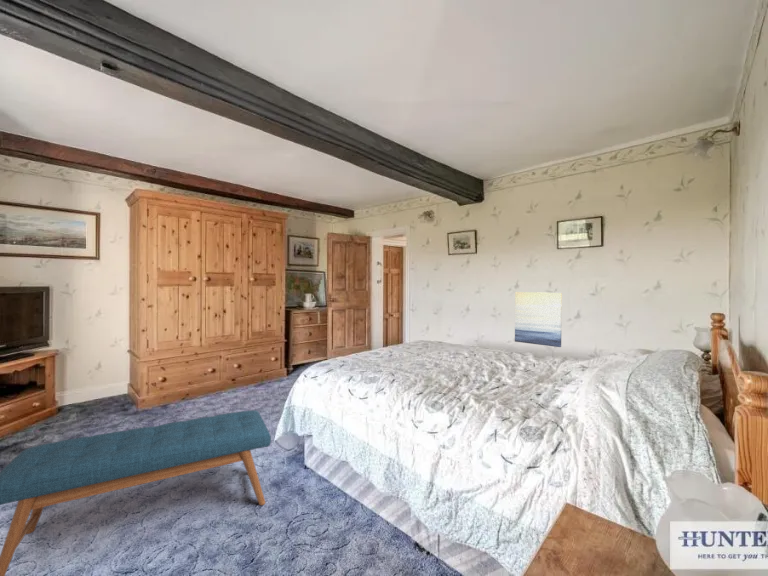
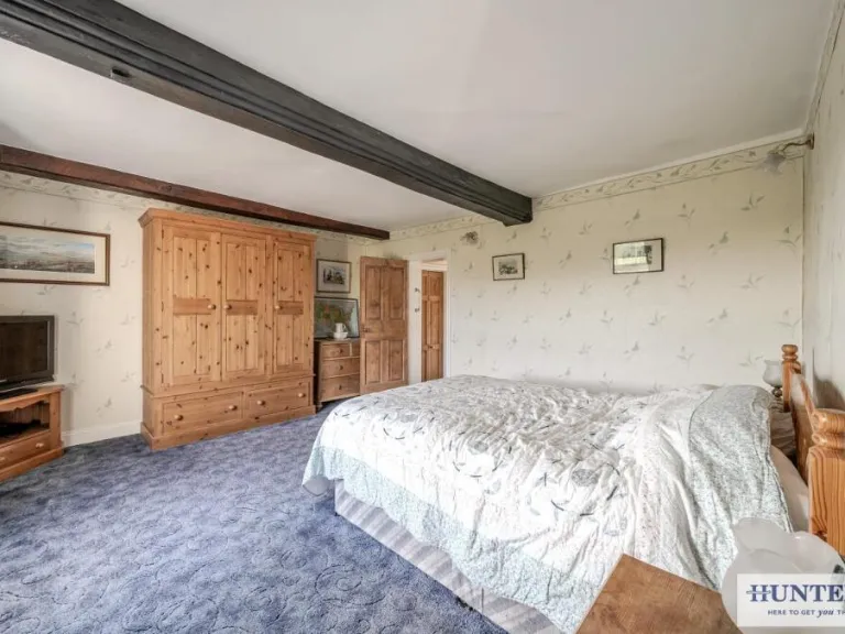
- wall art [514,291,563,348]
- bench [0,409,272,576]
